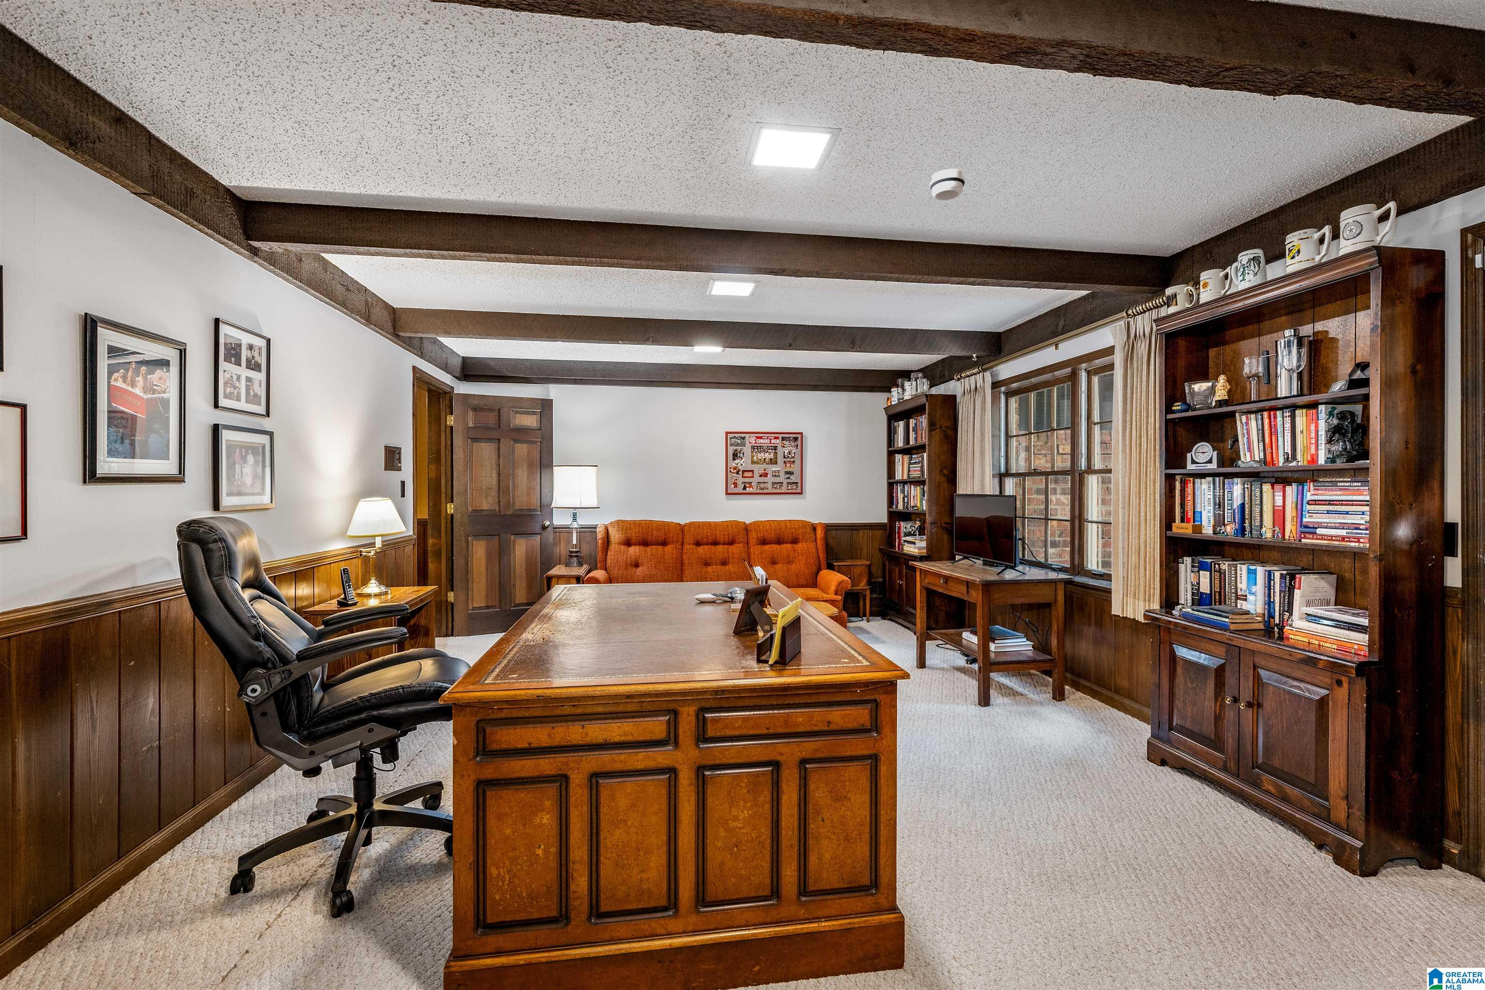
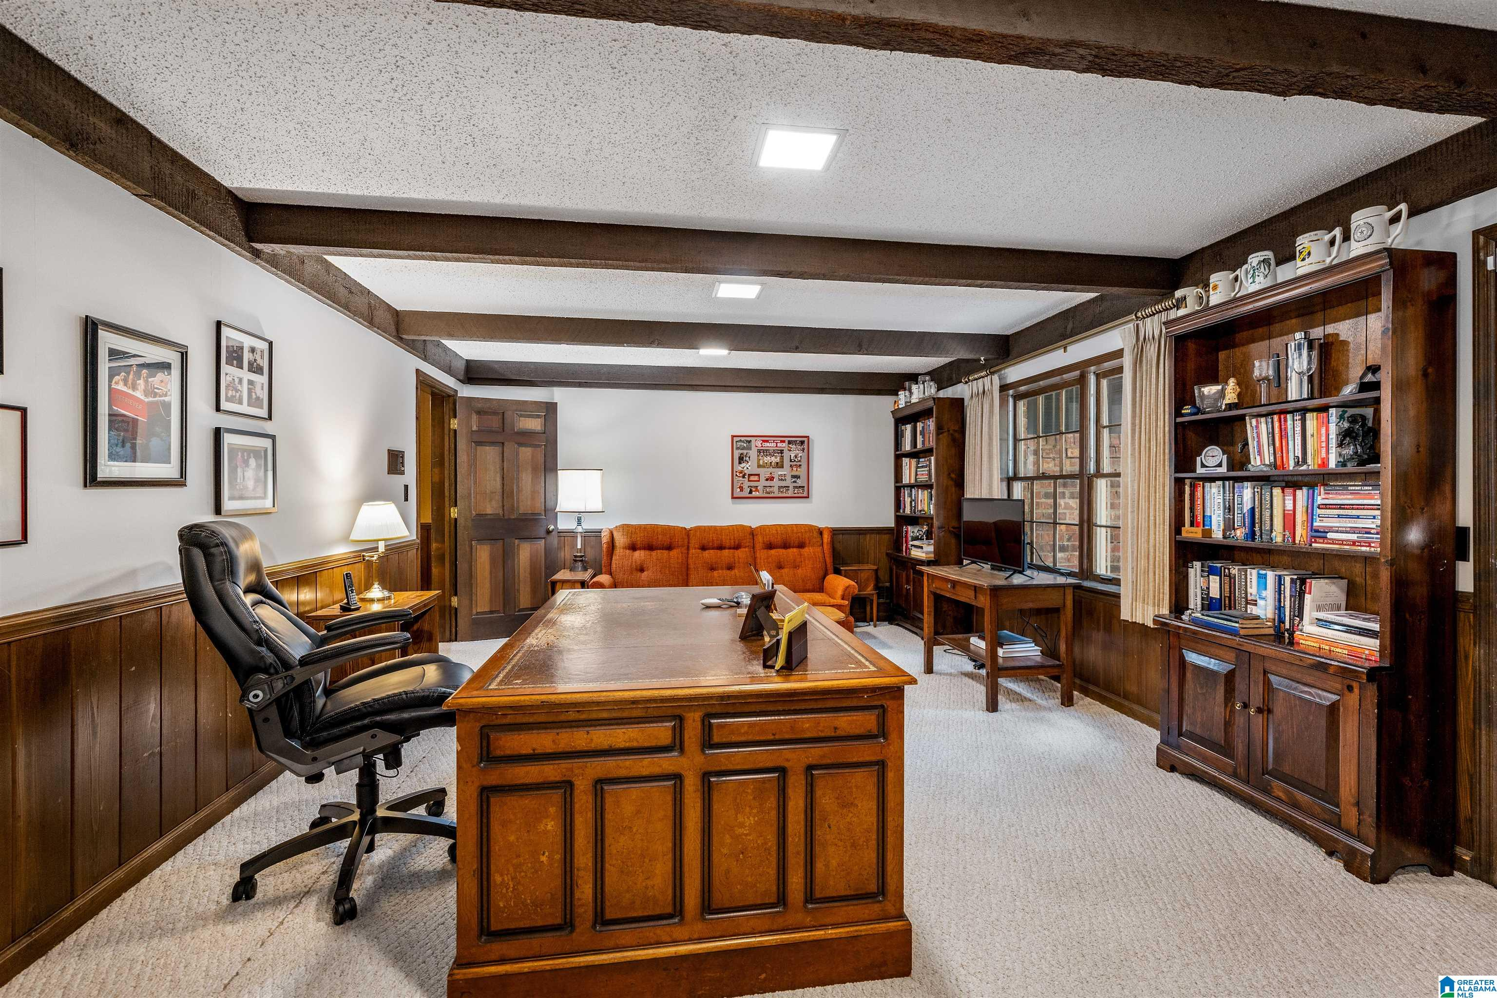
- smoke detector [929,168,966,201]
